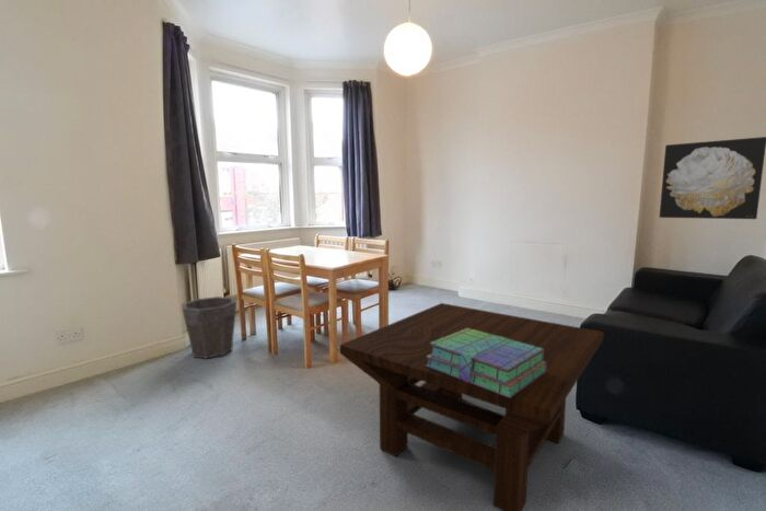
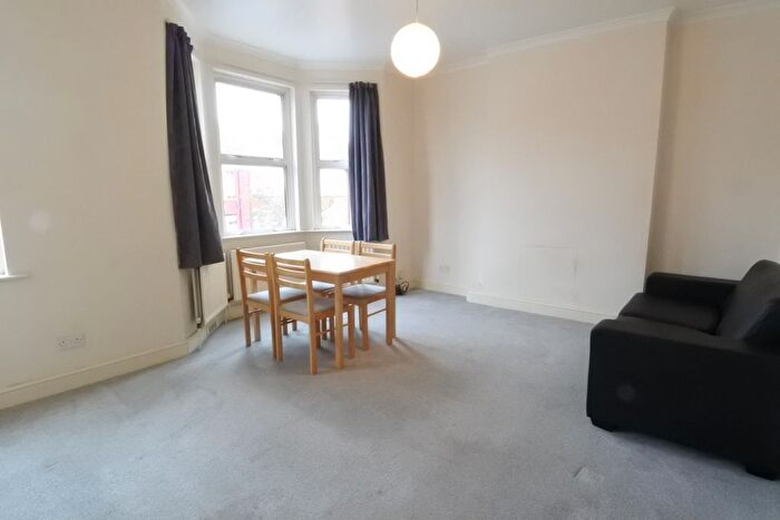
- coffee table [339,302,605,511]
- waste bin [181,295,237,360]
- wall art [659,136,766,220]
- stack of books [426,328,547,398]
